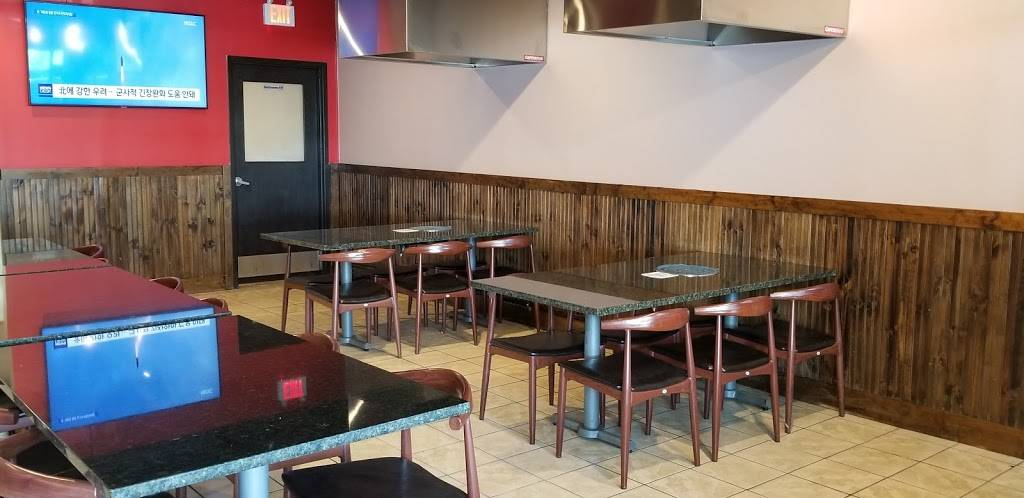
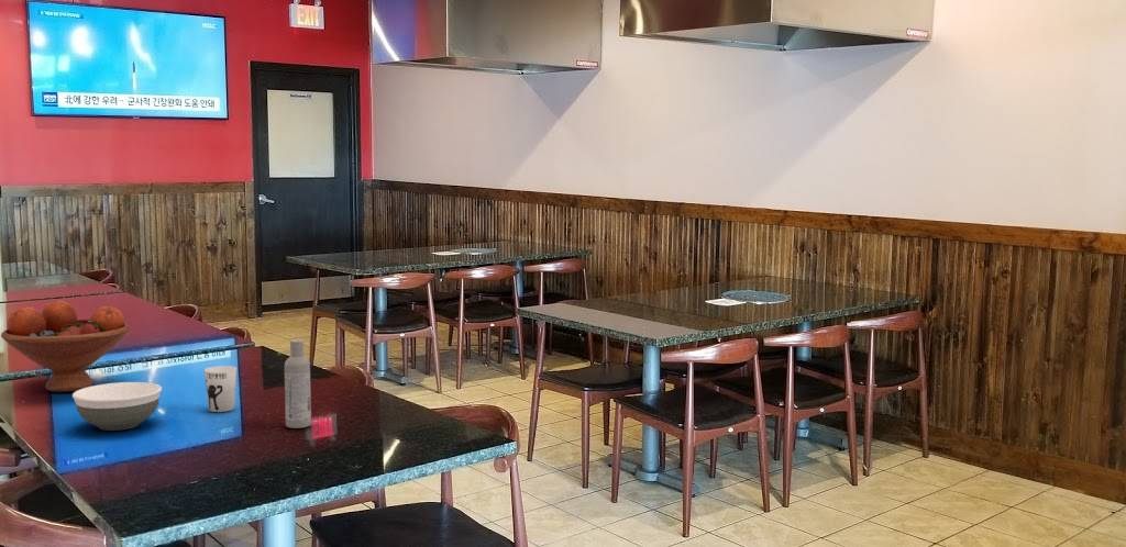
+ bottle [284,338,312,429]
+ bowl [71,381,163,432]
+ cup [203,365,238,413]
+ fruit bowl [0,300,131,393]
